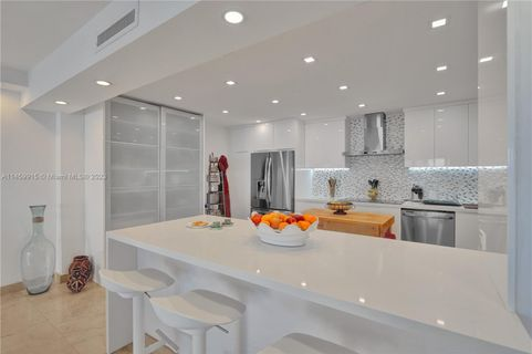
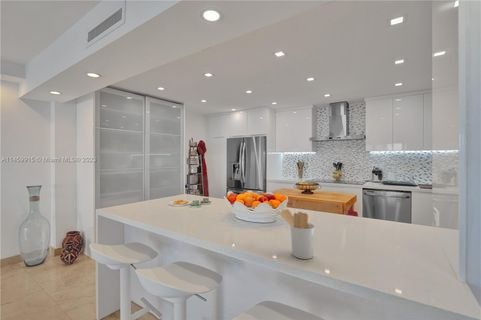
+ utensil holder [277,208,316,260]
